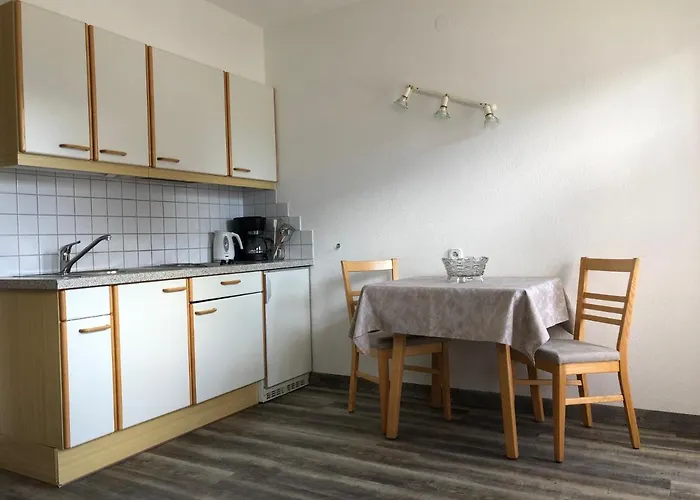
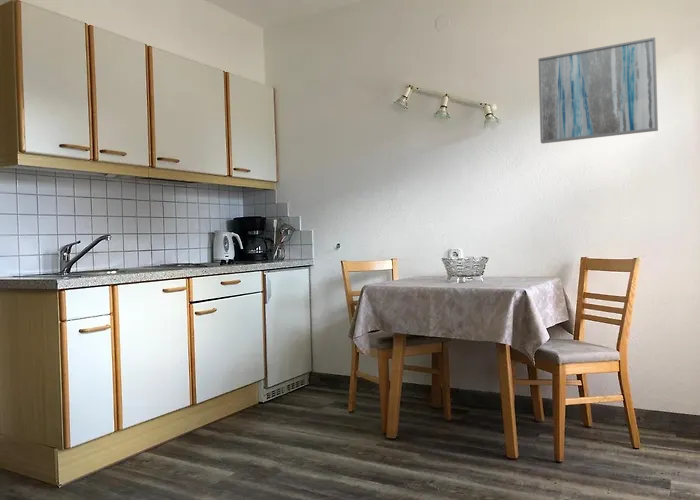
+ wall art [537,36,659,145]
